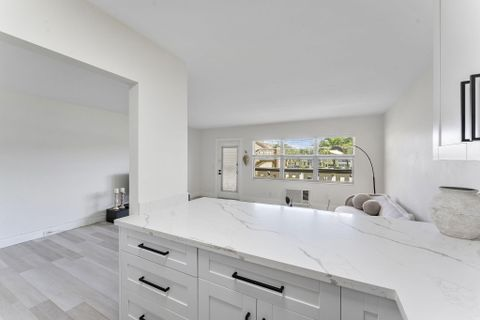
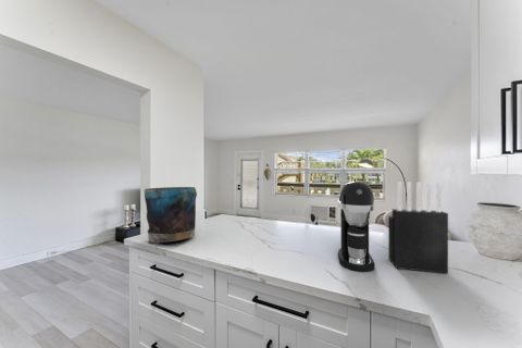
+ vase [144,186,198,245]
+ knife block [387,182,449,275]
+ coffee maker [337,181,376,273]
